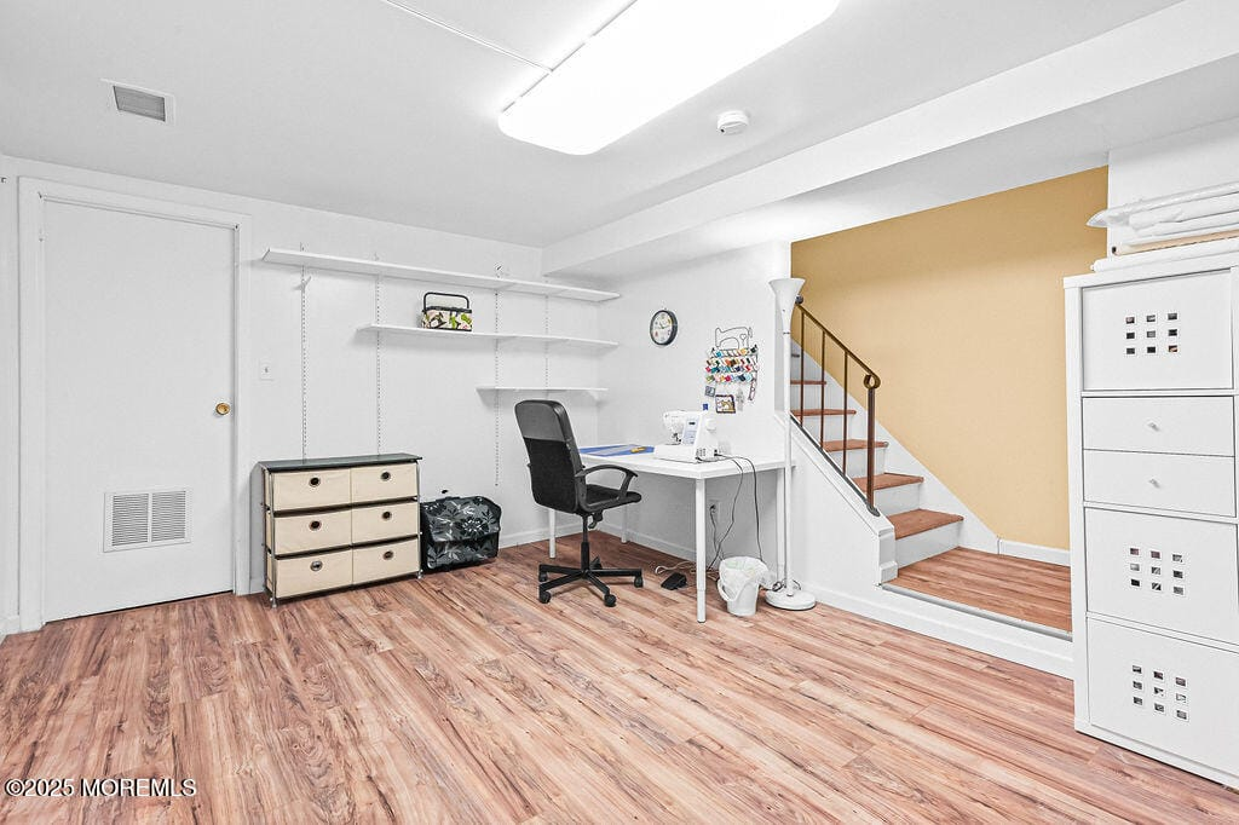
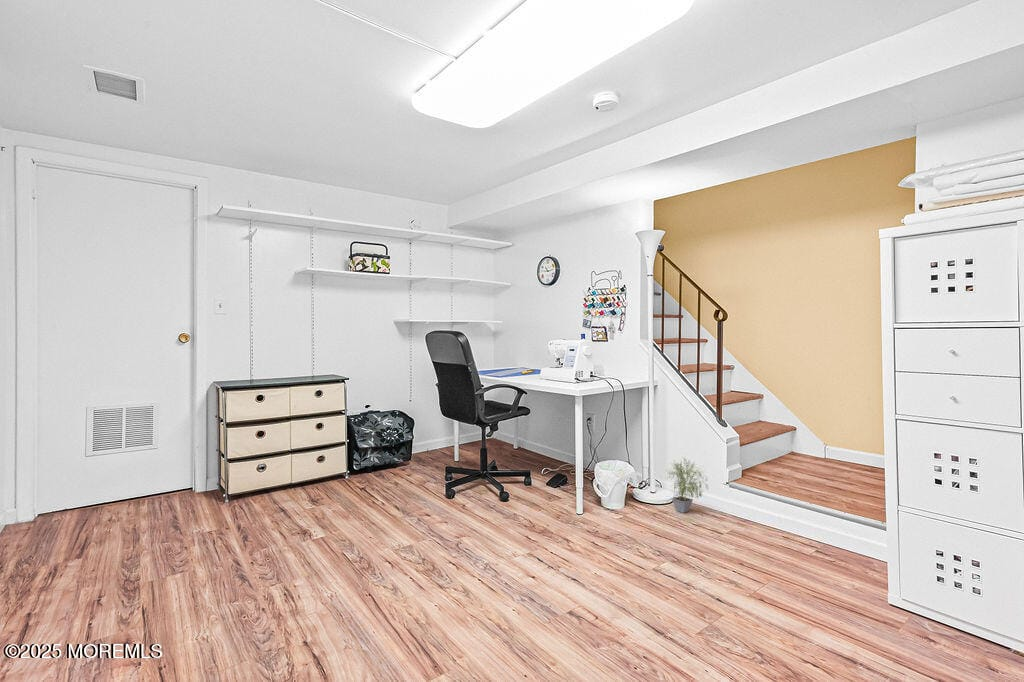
+ potted plant [663,456,709,514]
